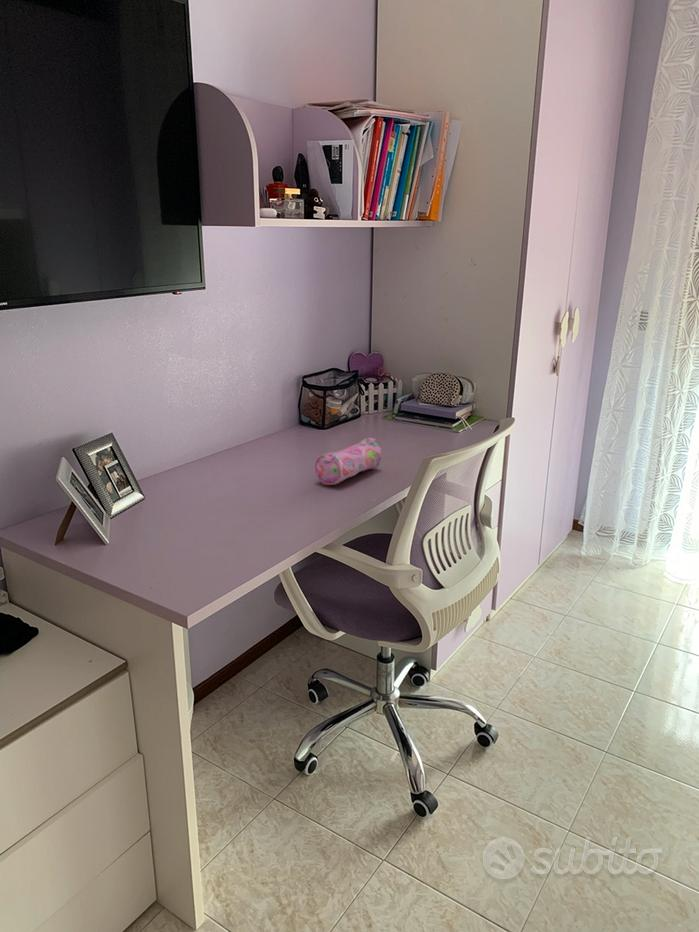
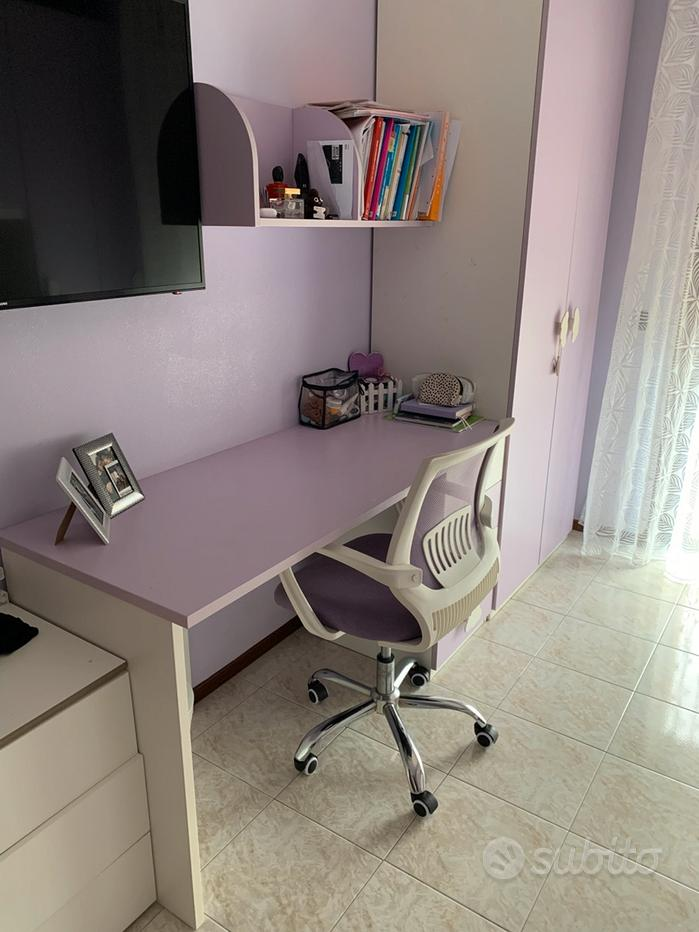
- pencil case [314,437,382,486]
